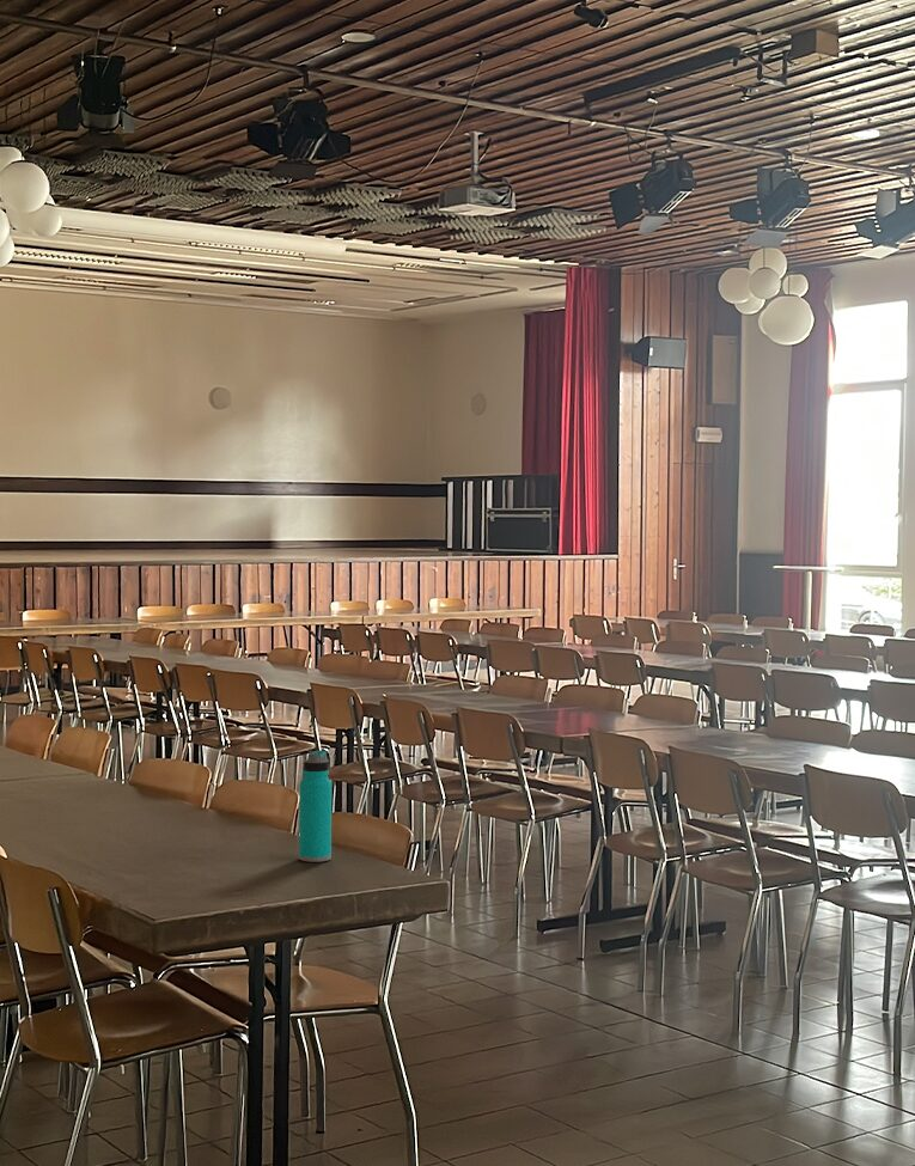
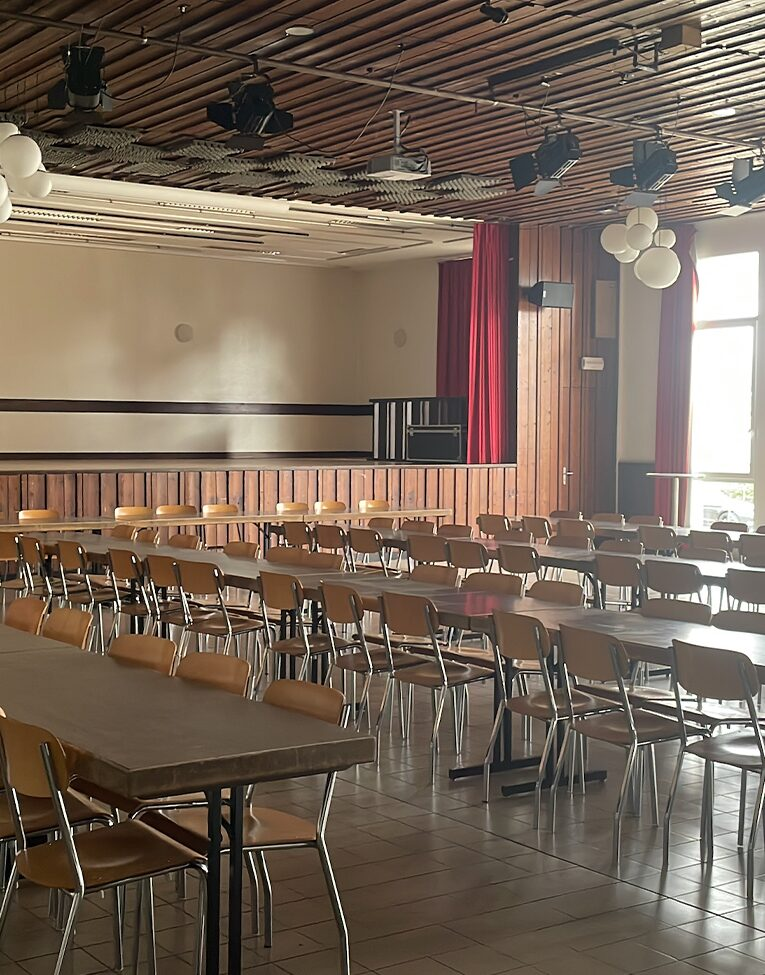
- water bottle [298,750,333,863]
